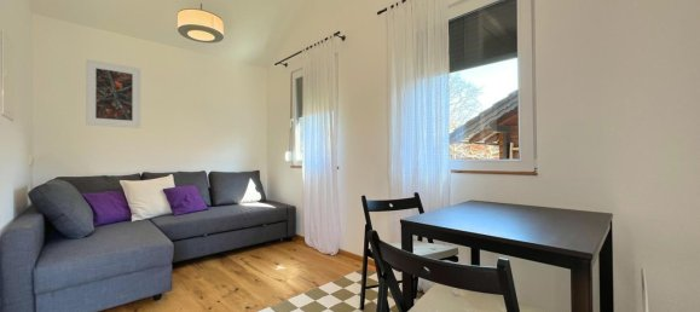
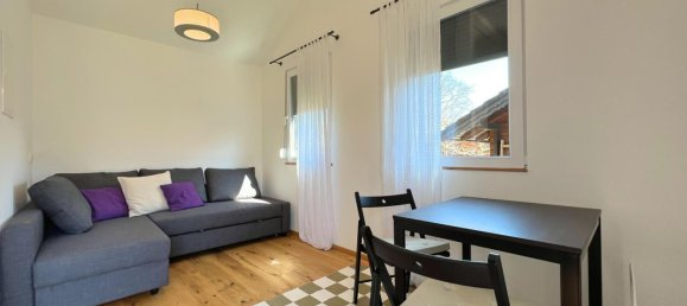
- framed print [85,58,141,129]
